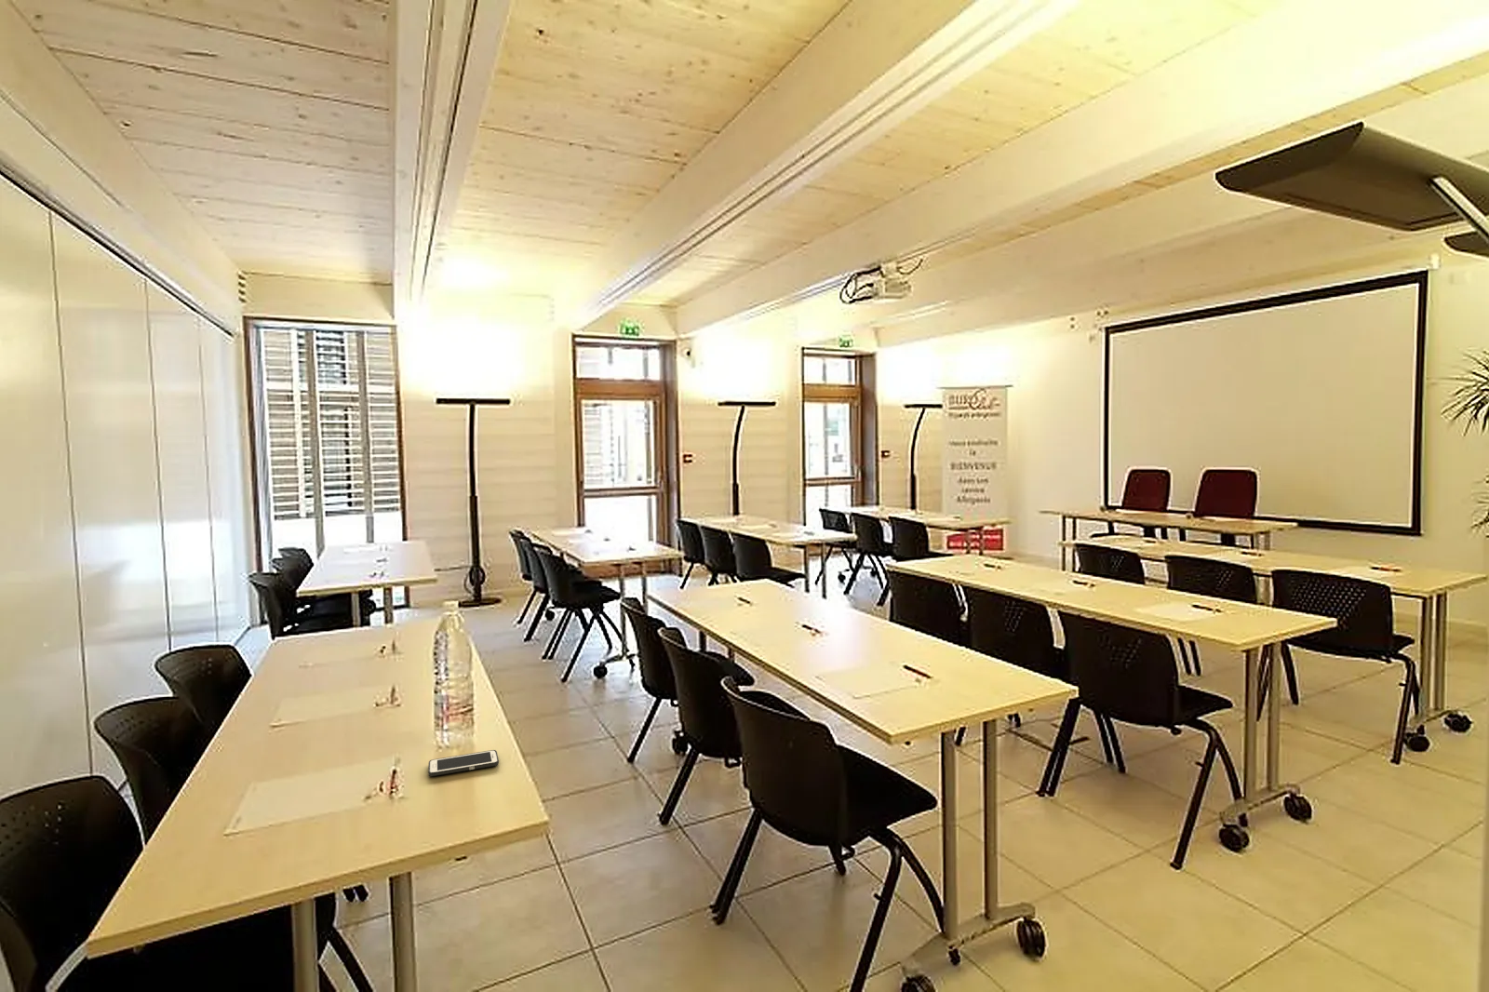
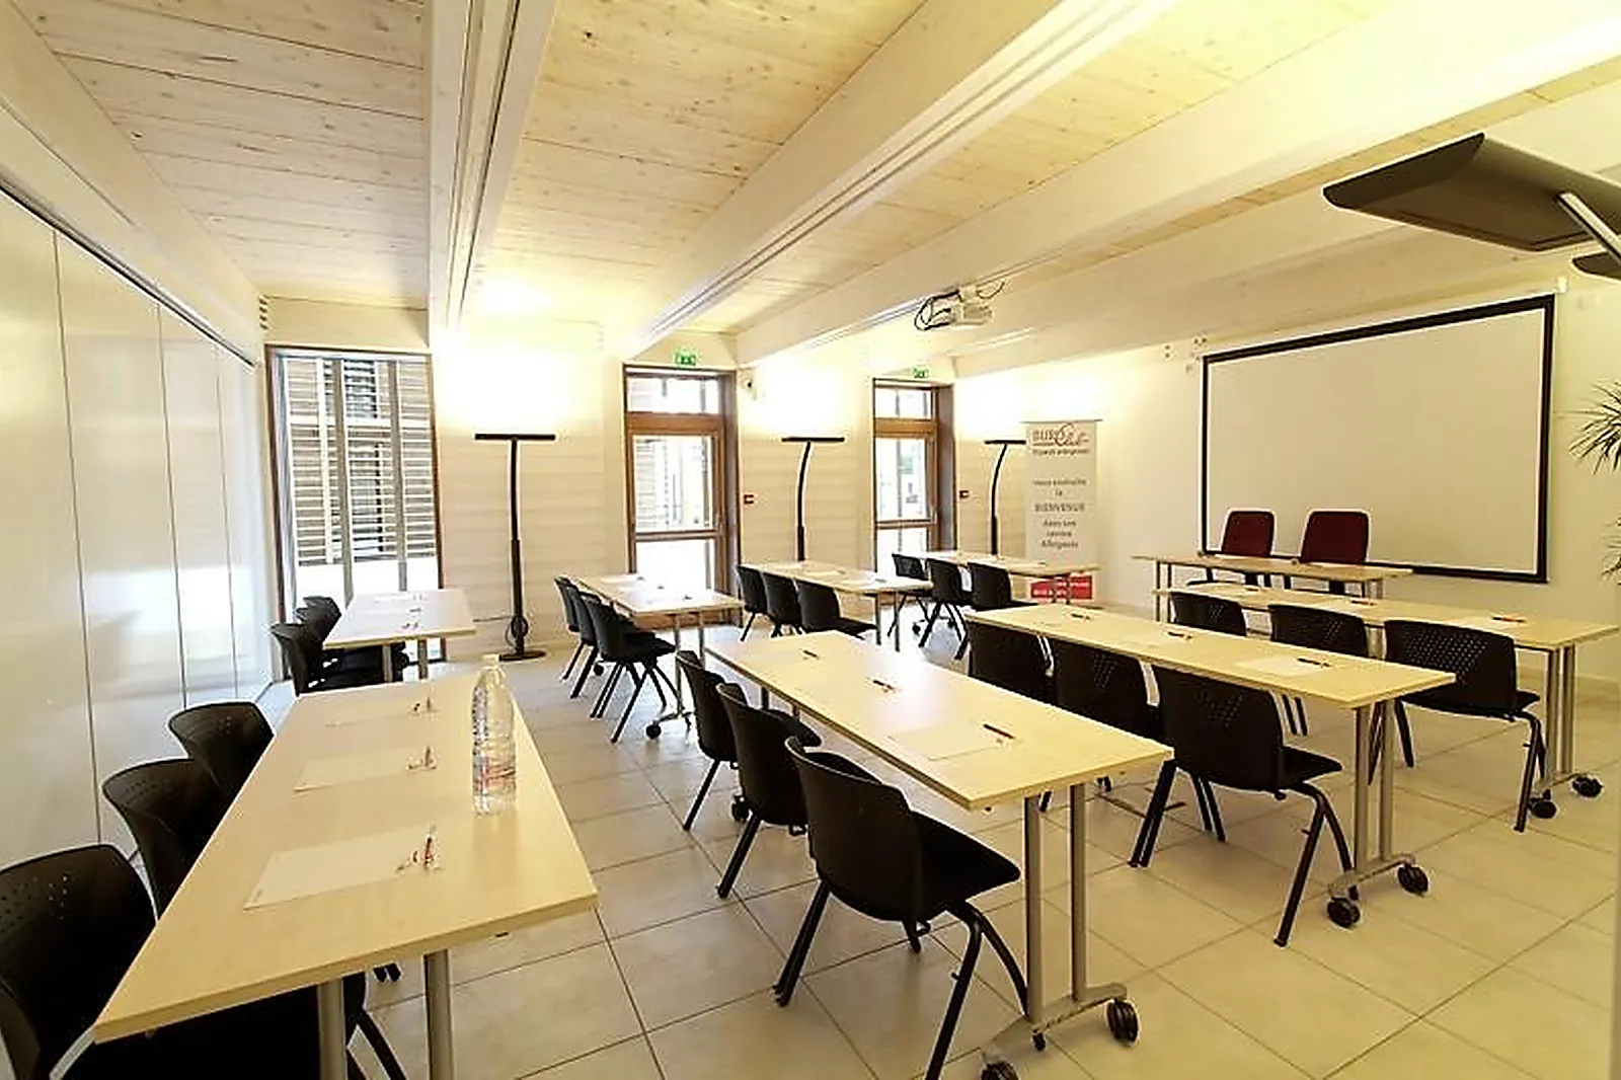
- cell phone [427,750,499,777]
